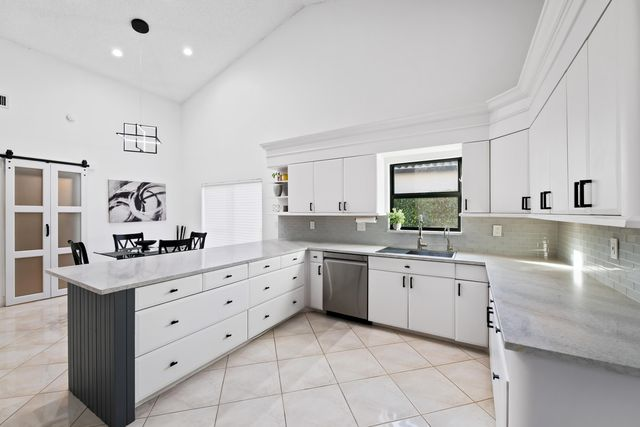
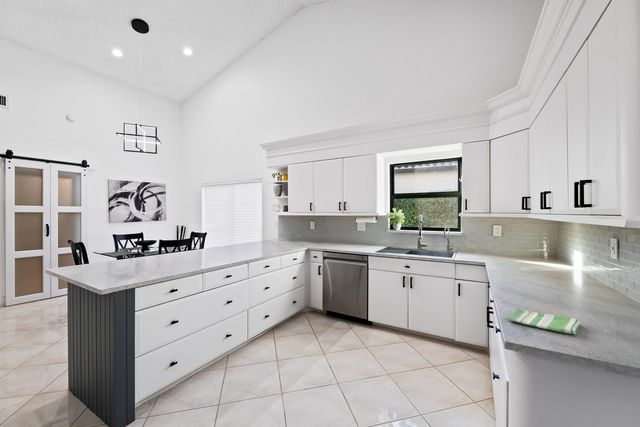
+ dish towel [505,307,581,335]
